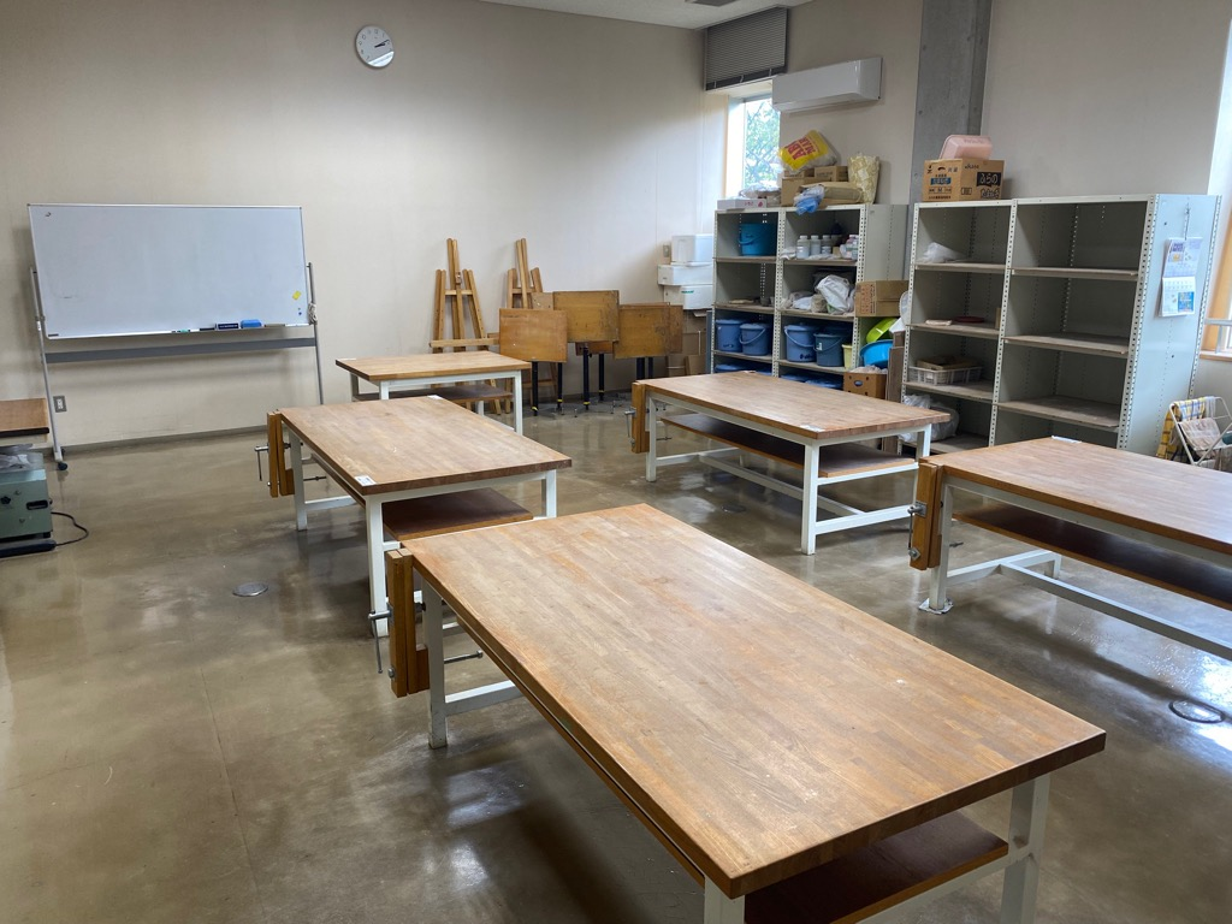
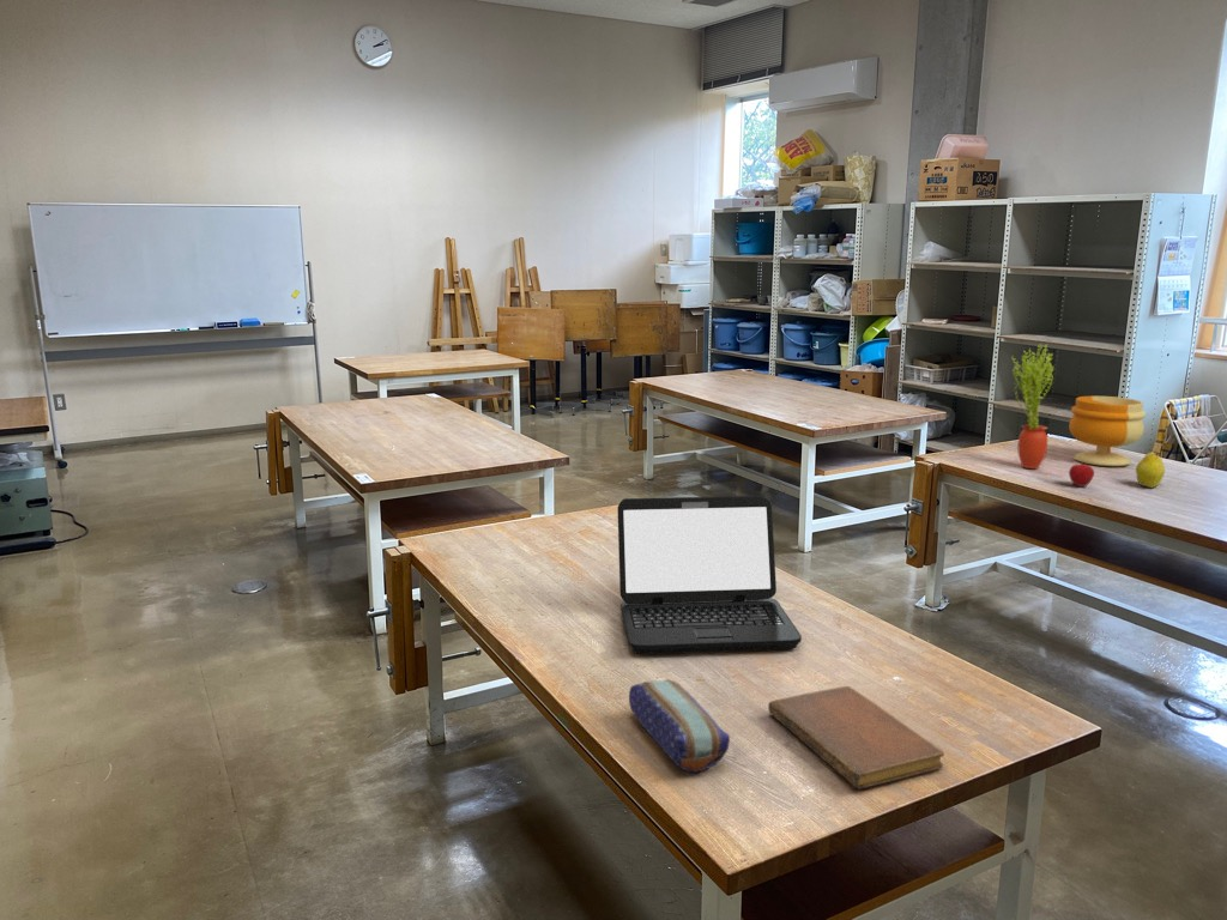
+ footed bowl [1068,395,1147,467]
+ fruit [1135,452,1166,489]
+ laptop [616,495,803,655]
+ apple [1068,462,1095,488]
+ pencil case [628,679,731,773]
+ potted plant [1010,344,1056,470]
+ notebook [767,685,945,791]
